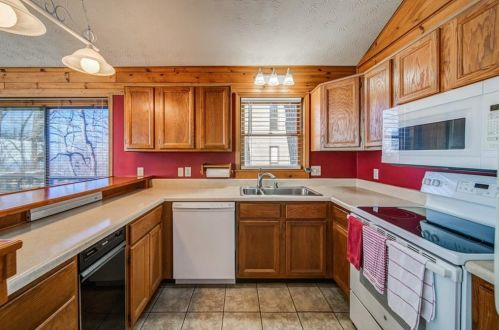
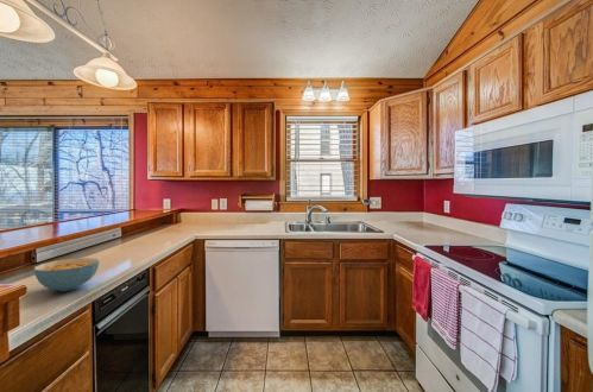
+ cereal bowl [33,257,100,292]
